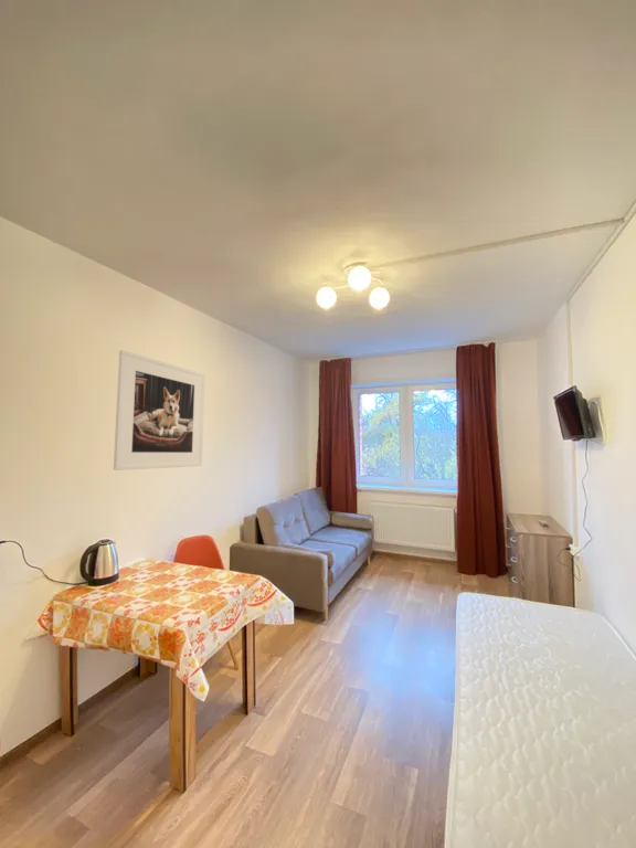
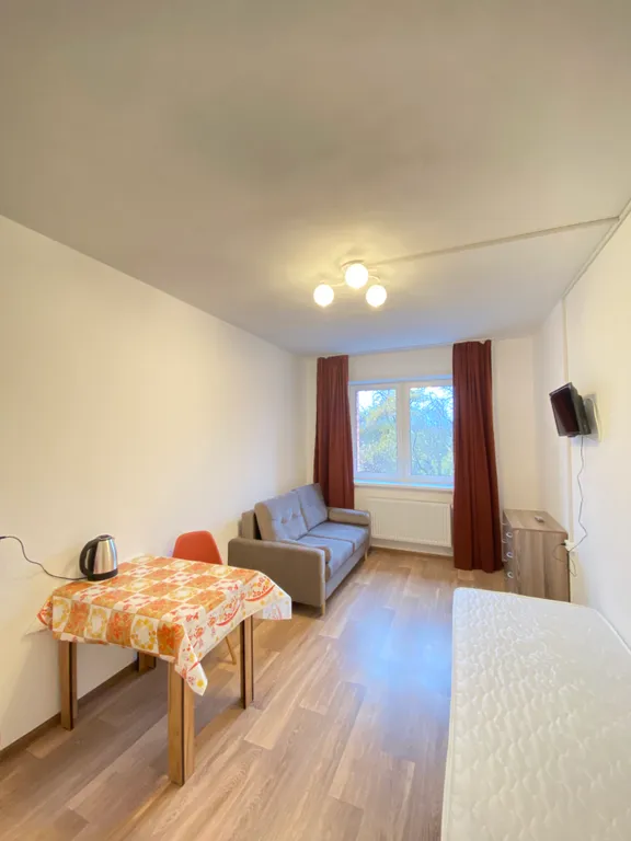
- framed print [113,349,205,471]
